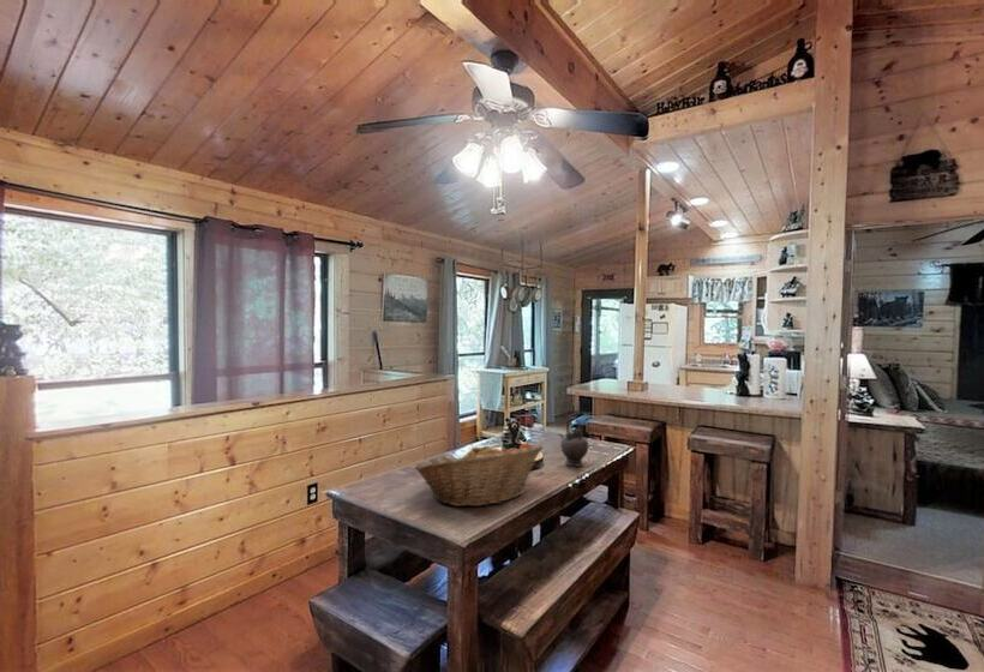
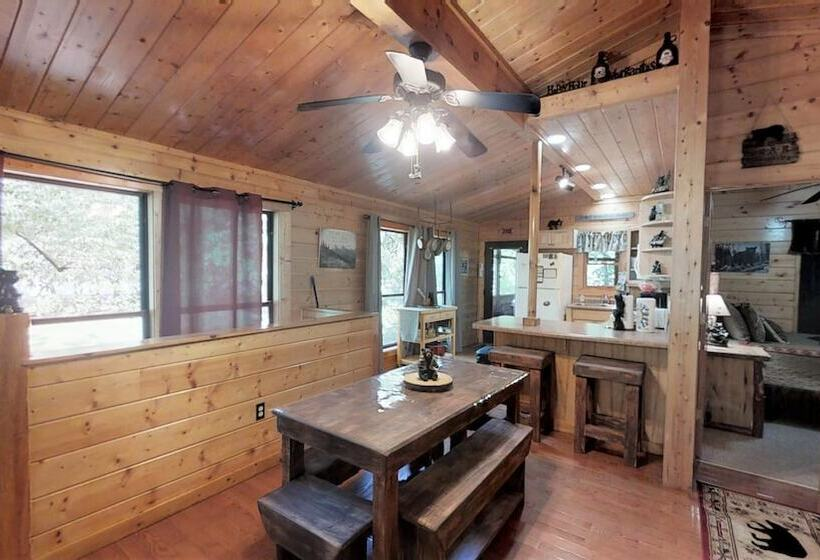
- fruit basket [414,442,545,508]
- teapot [558,416,589,467]
